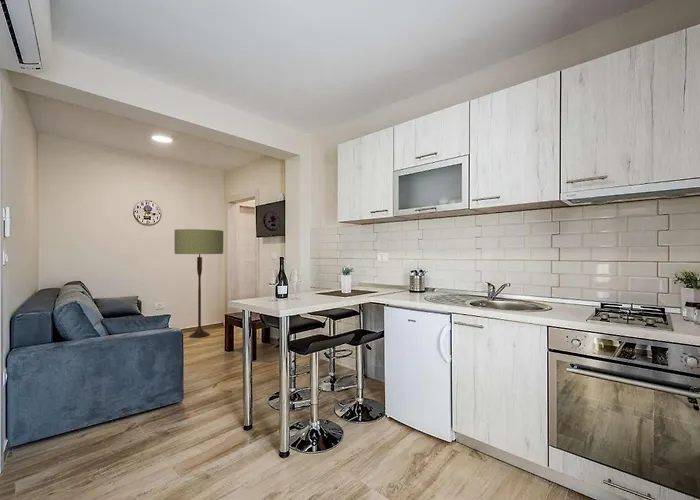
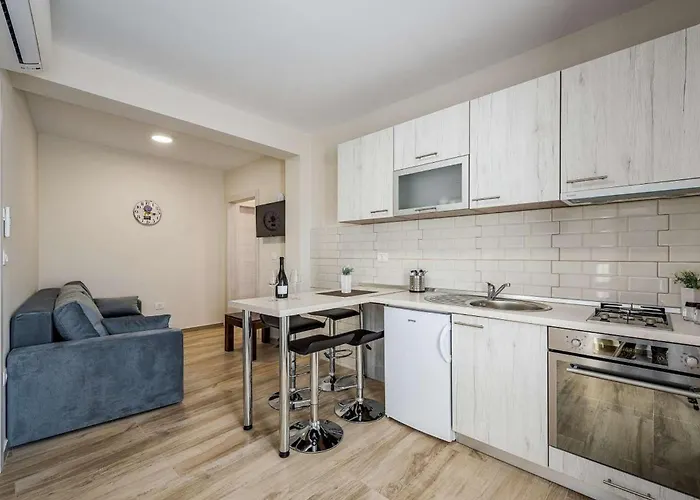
- floor lamp [174,228,224,339]
